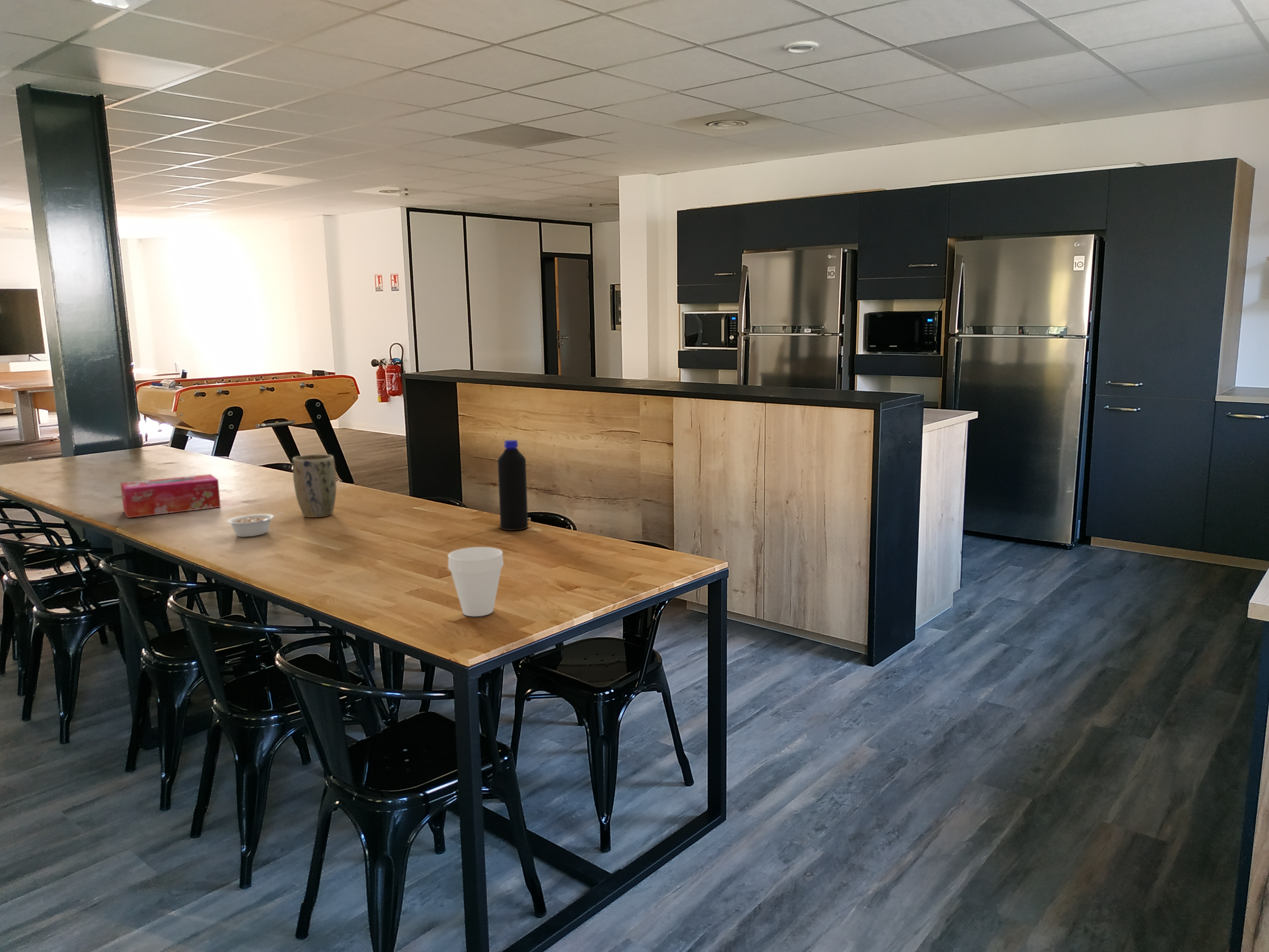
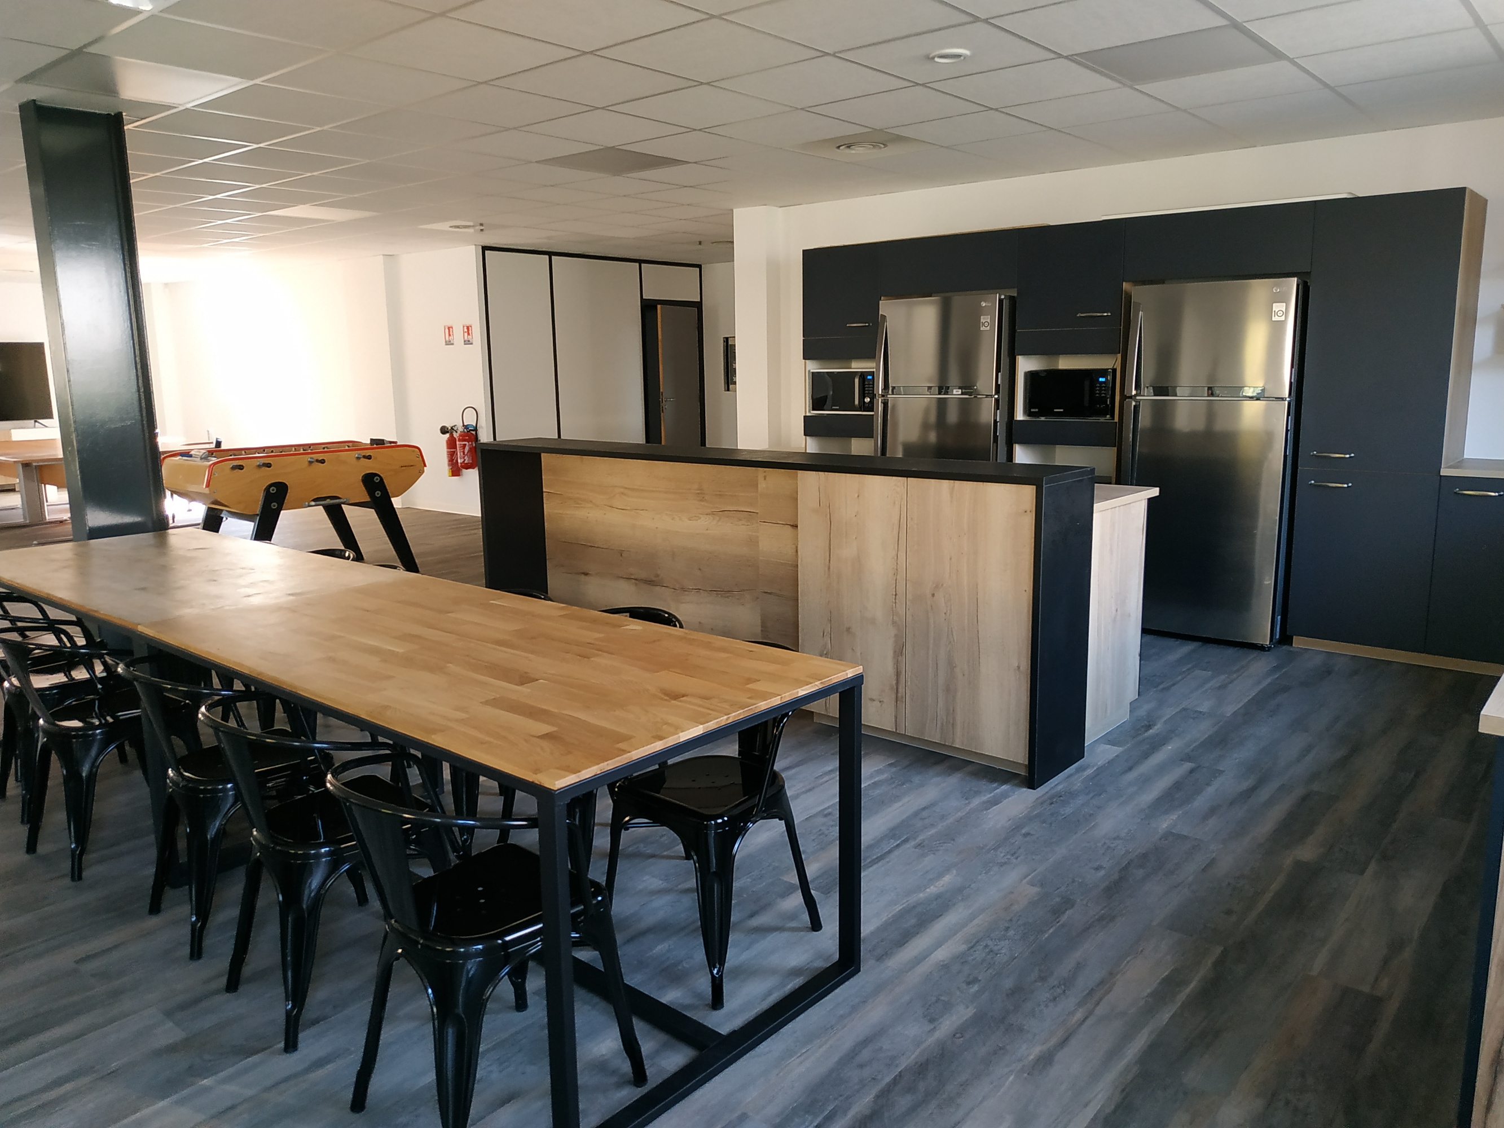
- legume [227,512,283,537]
- tissue box [120,474,221,518]
- bottle [497,439,529,531]
- cup [447,546,504,617]
- plant pot [292,454,337,518]
